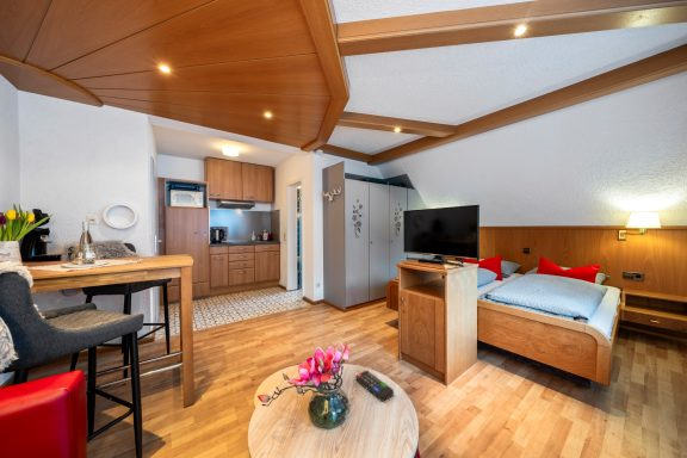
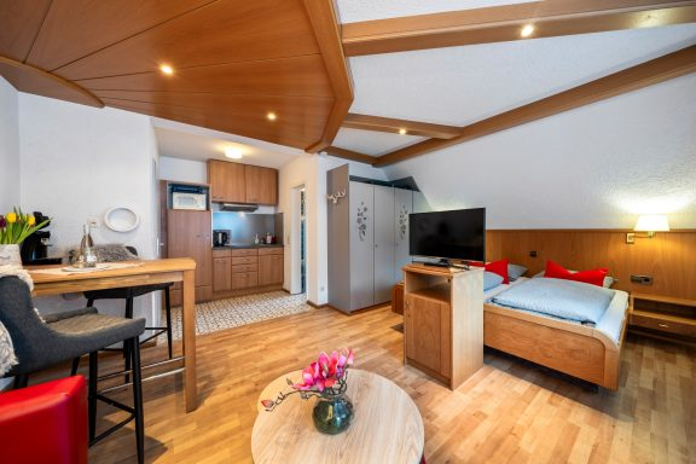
- remote control [354,370,395,403]
